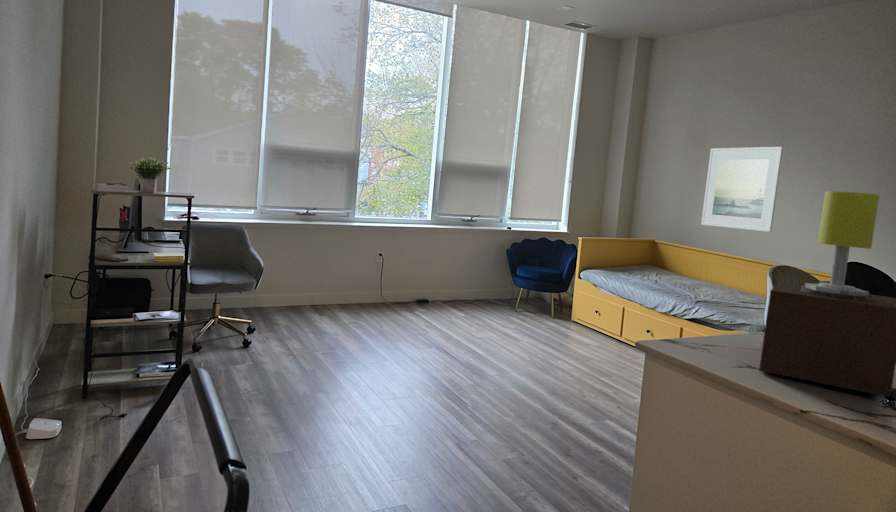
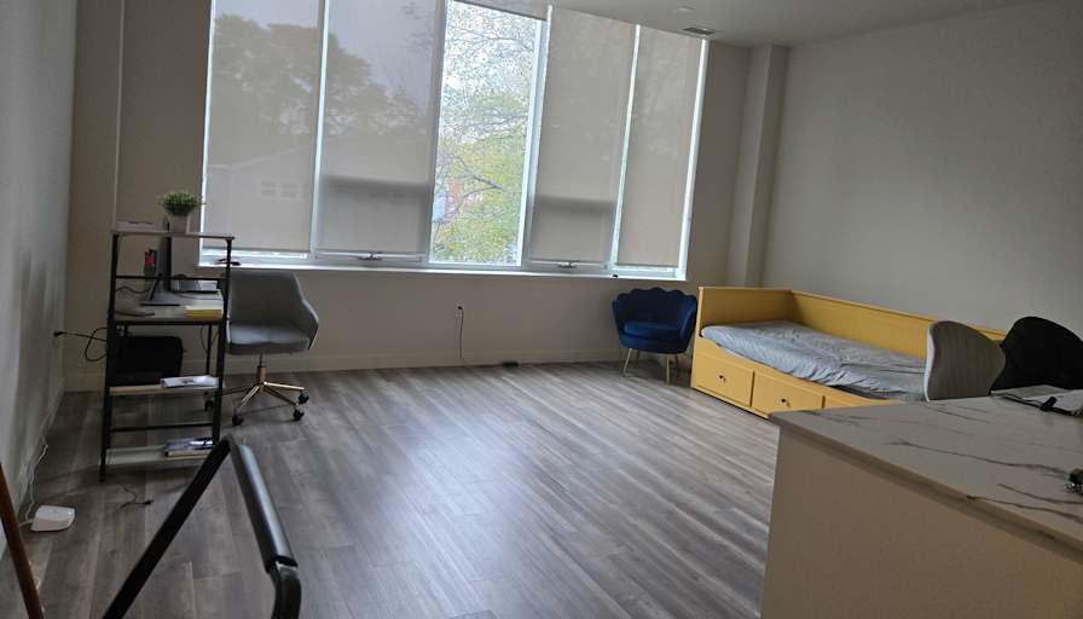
- table lamp [758,190,896,398]
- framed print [700,146,784,233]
